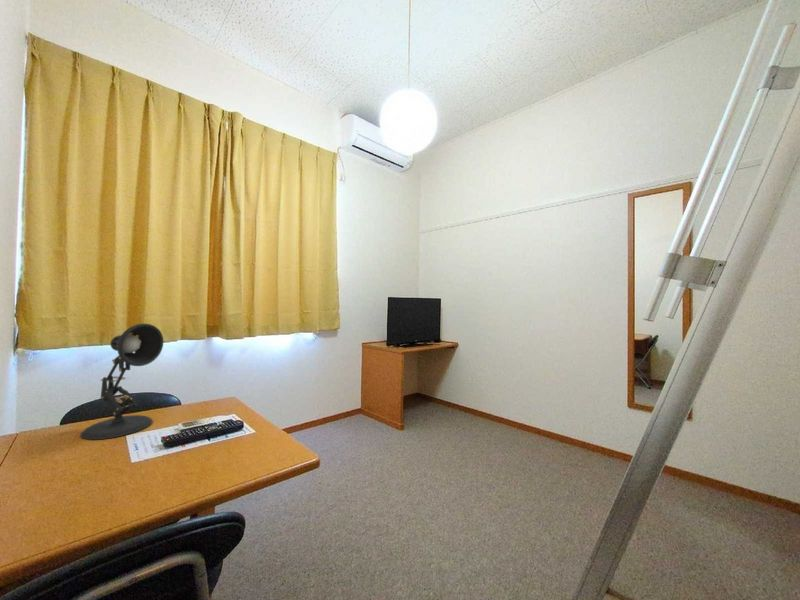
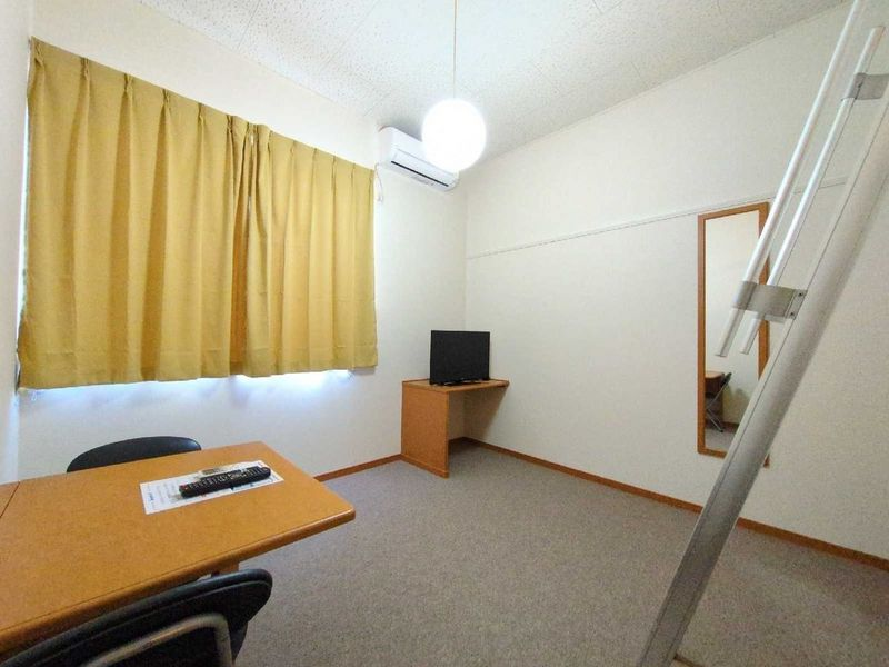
- desk lamp [80,323,165,440]
